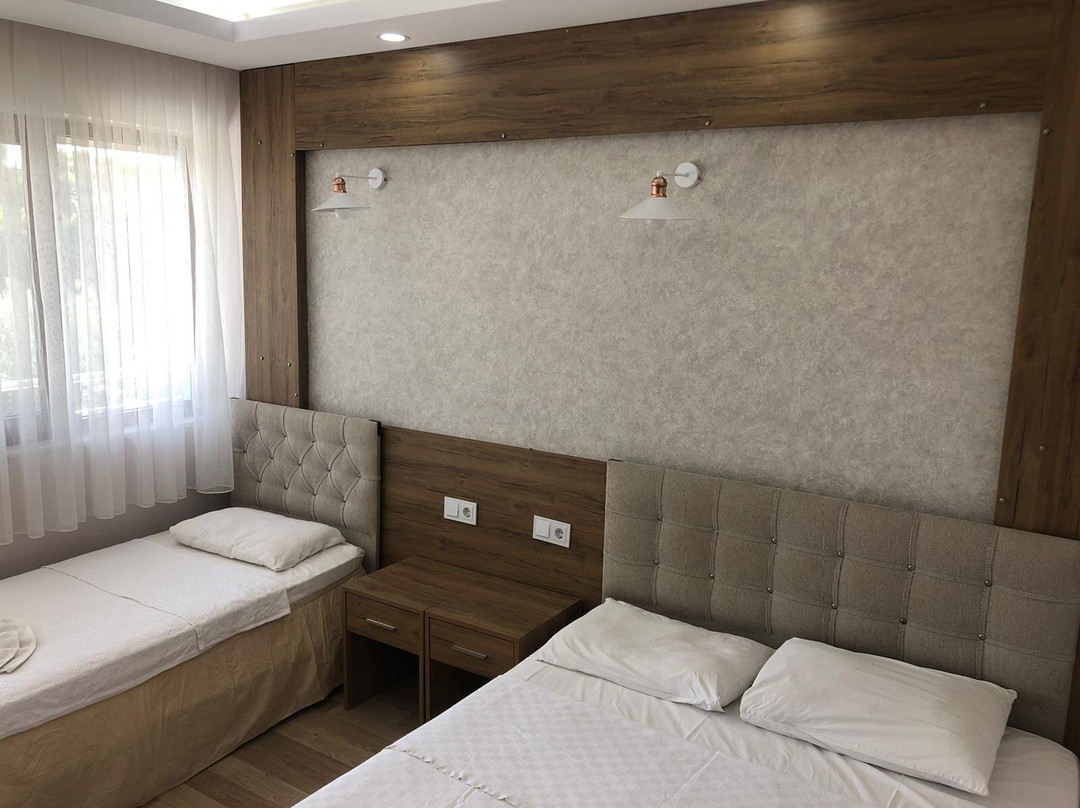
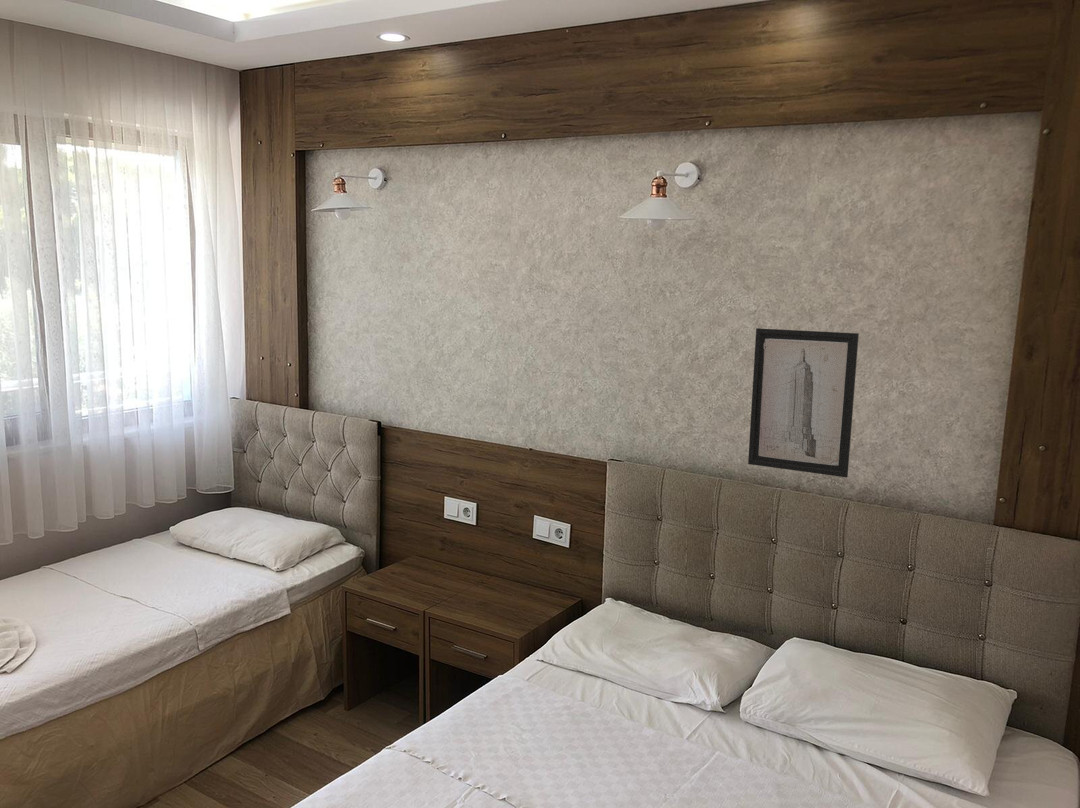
+ wall art [747,327,860,478]
